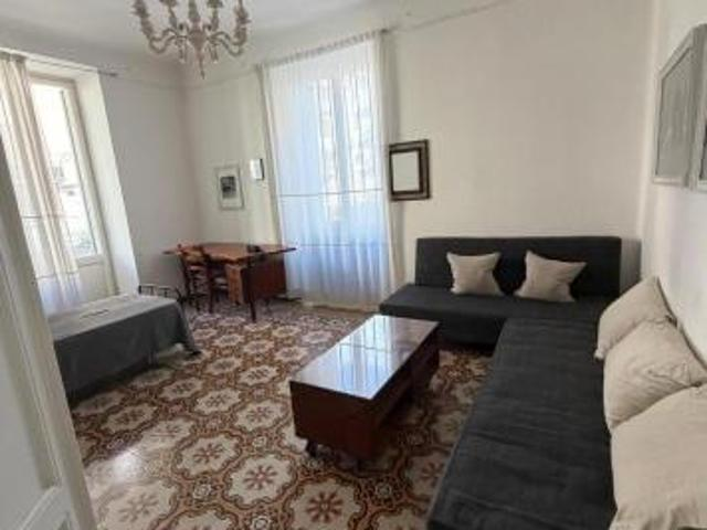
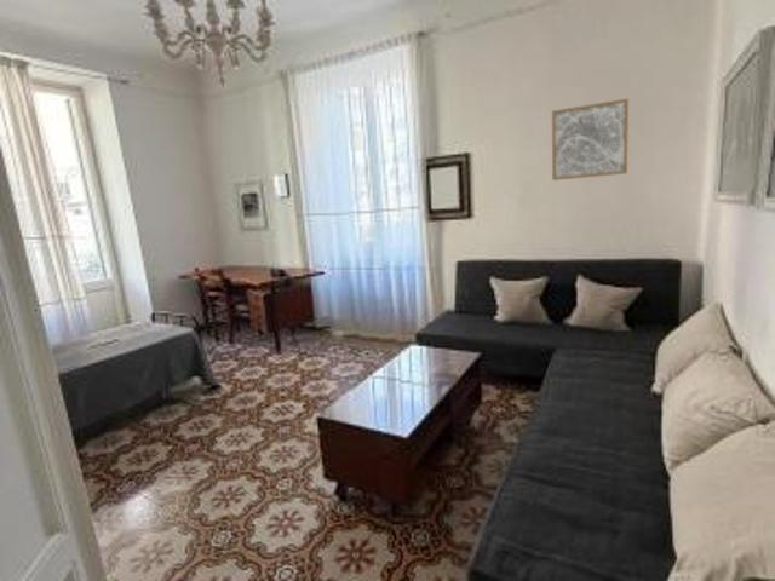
+ wall art [551,97,630,182]
